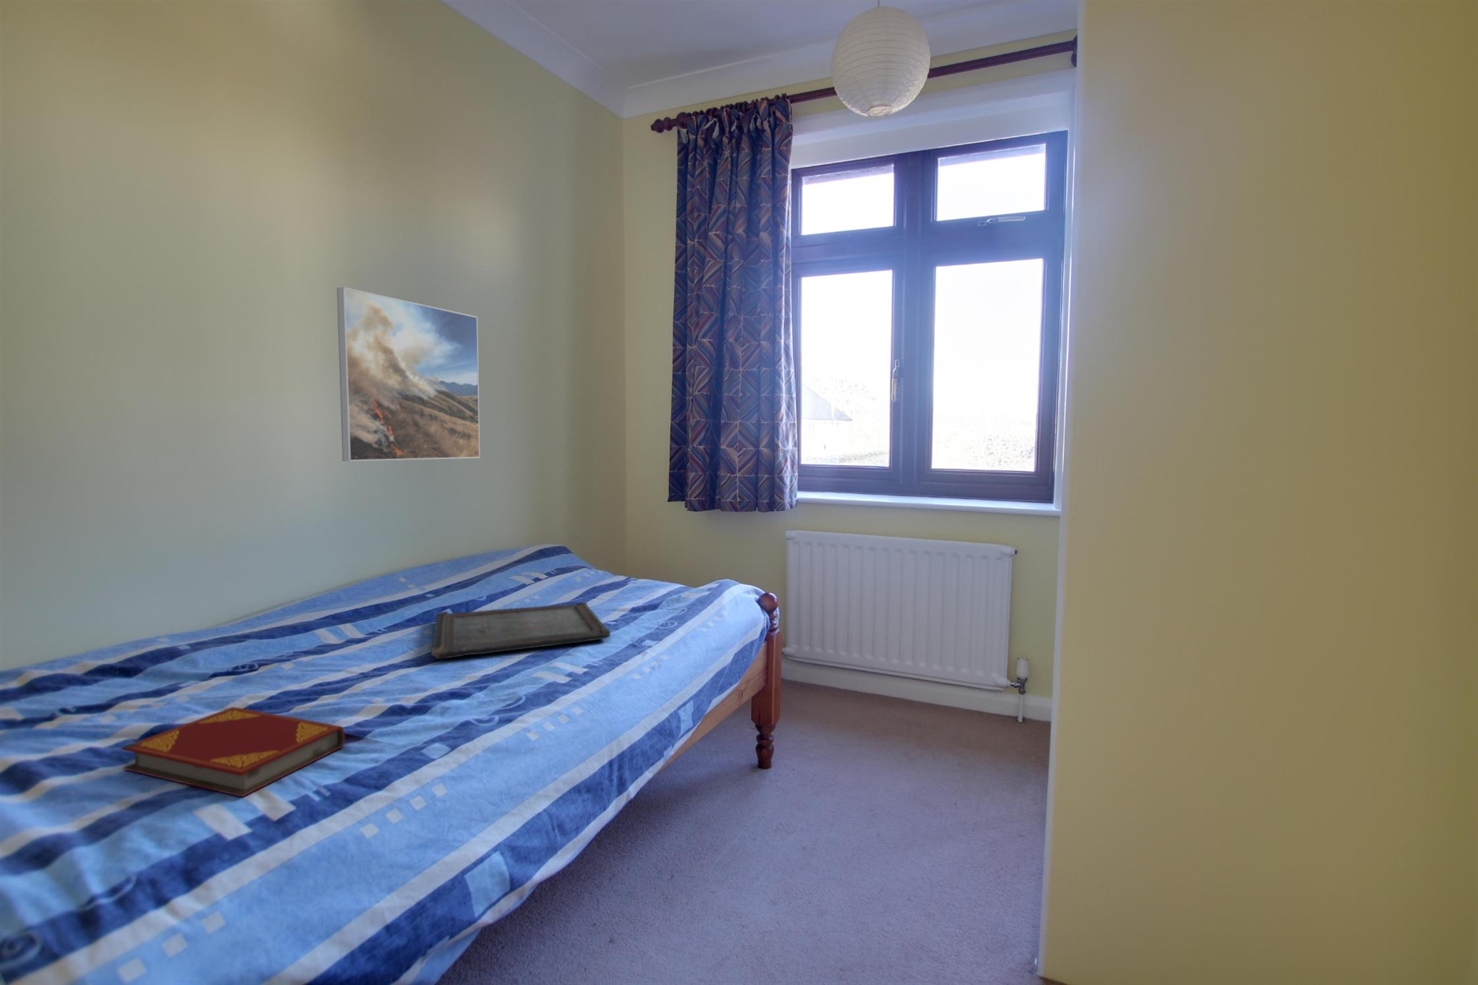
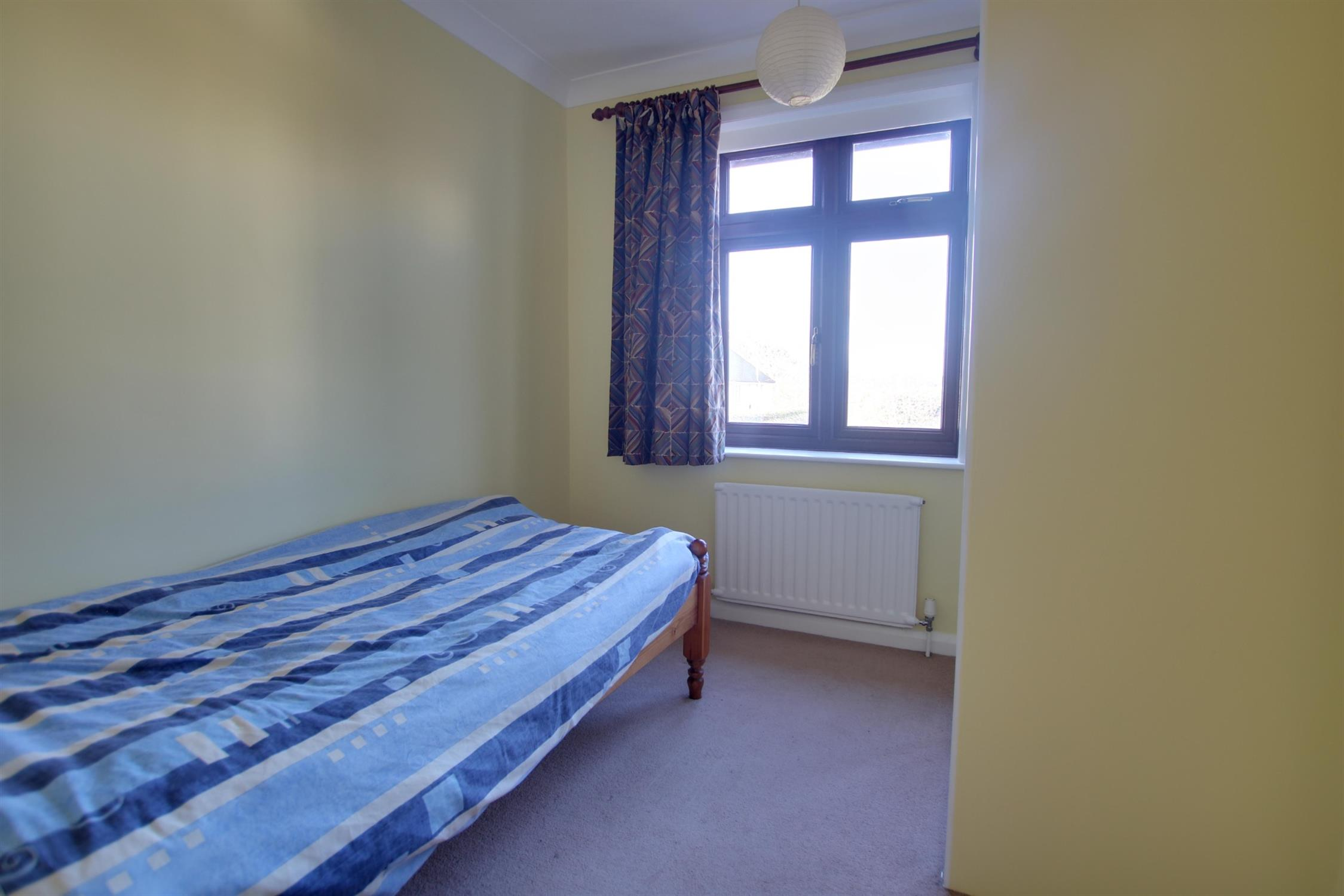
- serving tray [430,601,611,660]
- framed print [337,286,481,462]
- hardback book [121,706,345,798]
